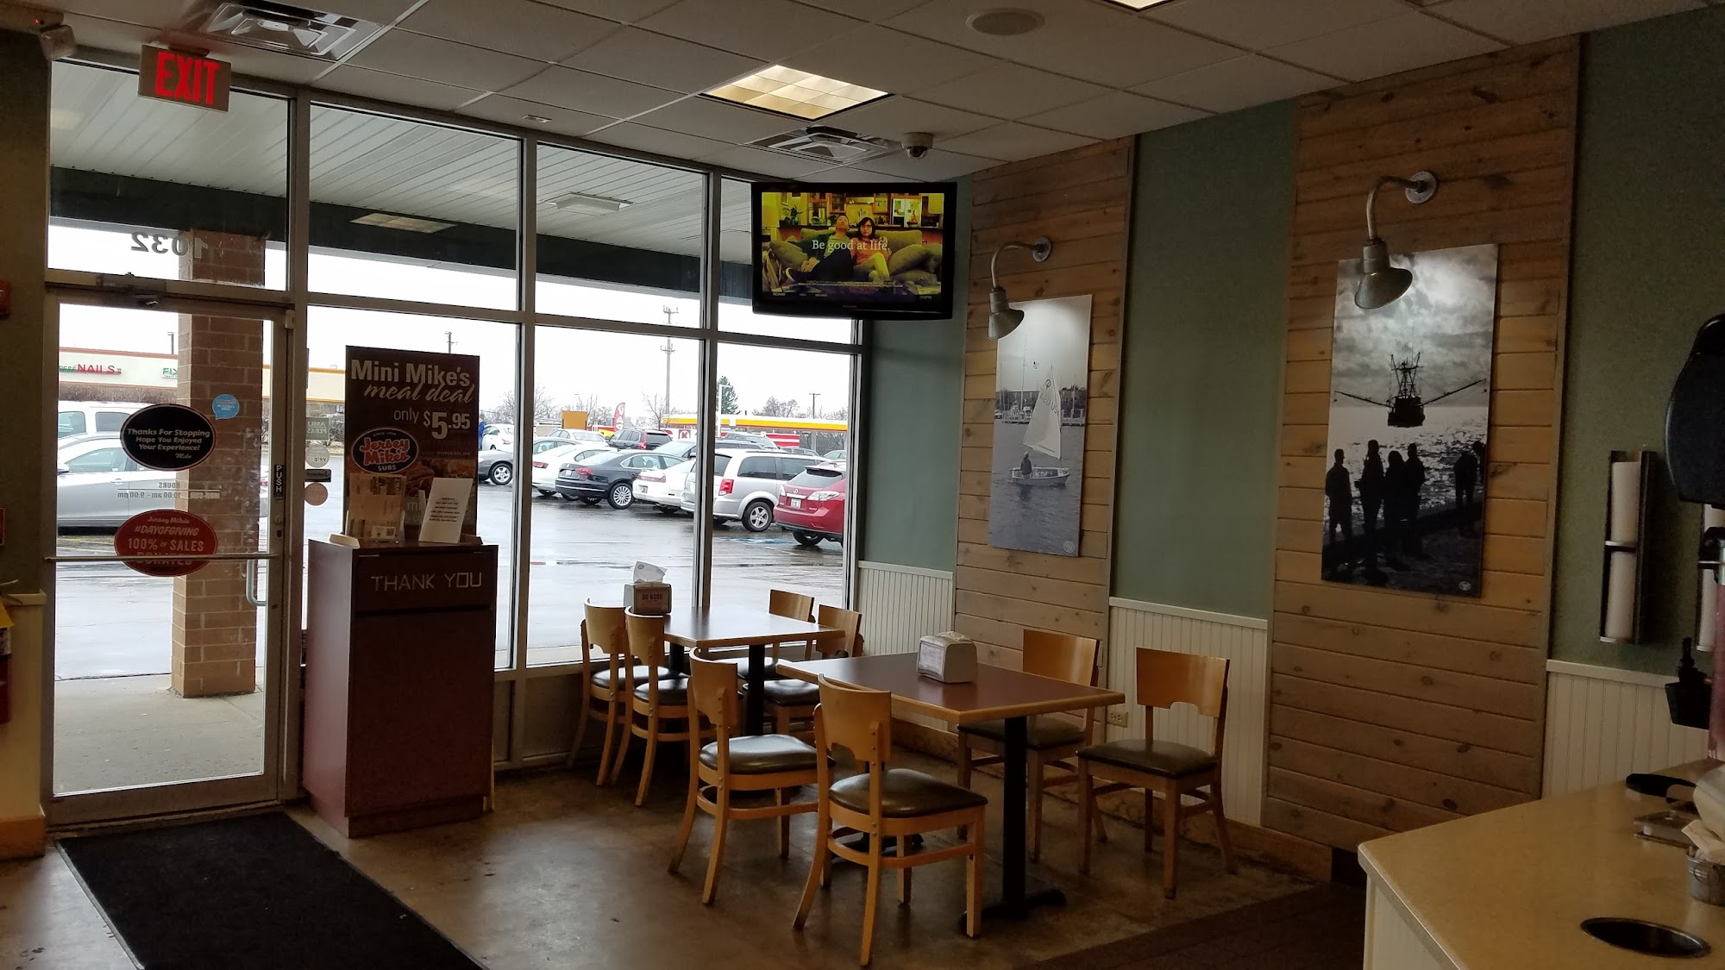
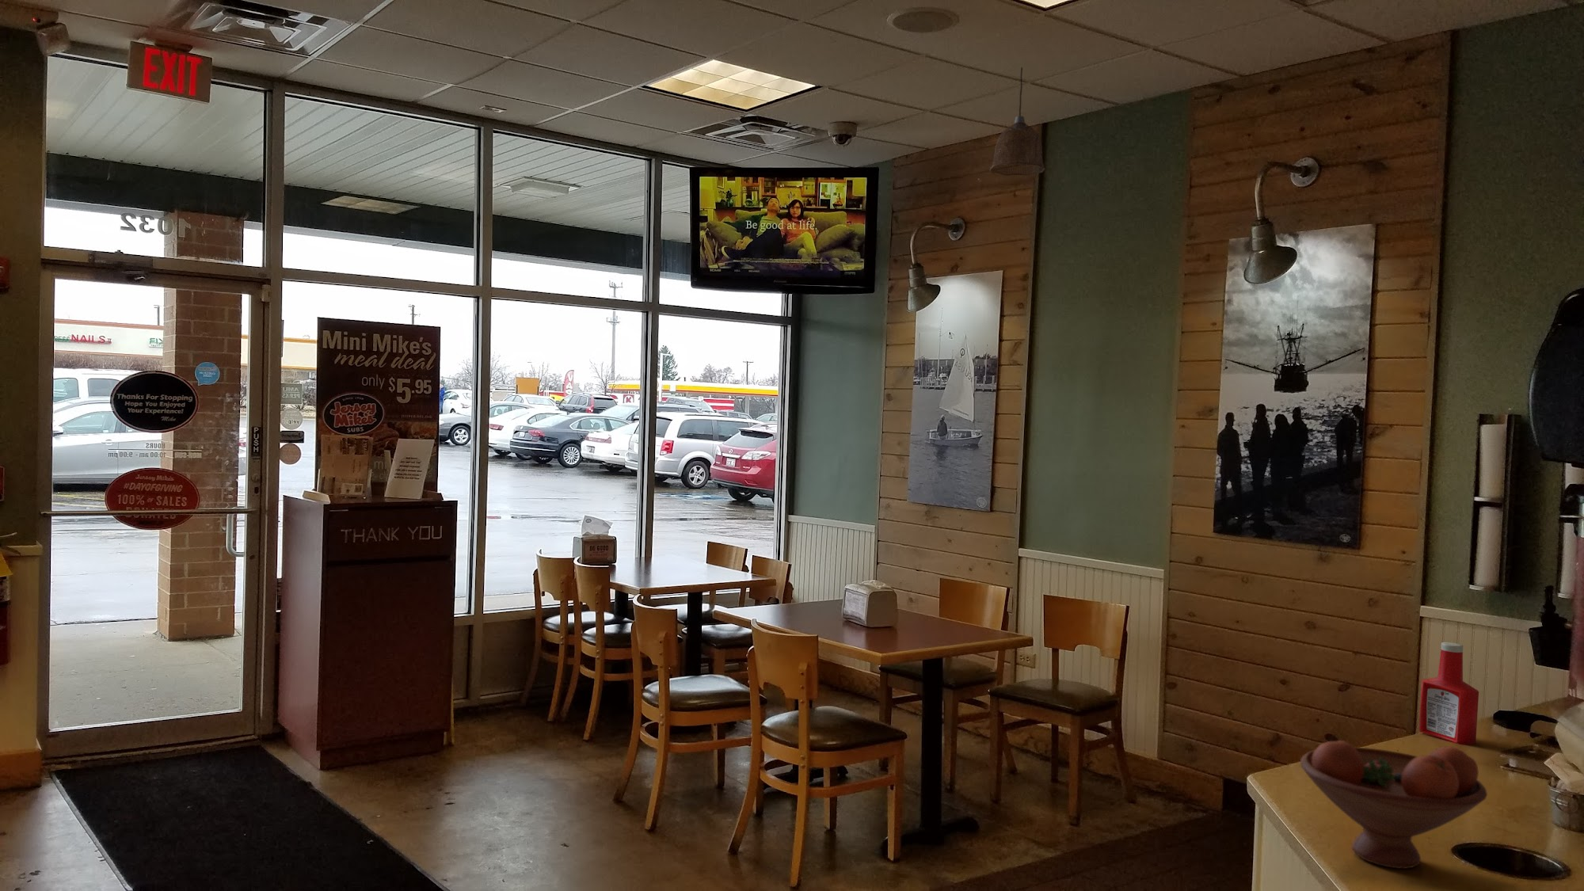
+ soap bottle [1418,642,1480,745]
+ fruit bowl [1300,740,1488,869]
+ pendant lamp [989,66,1047,176]
